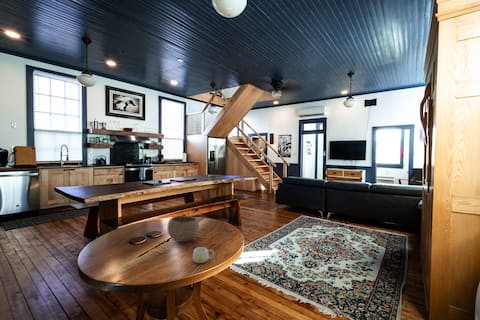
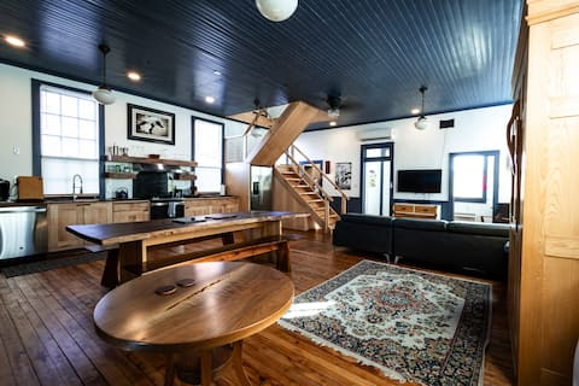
- bowl [166,215,200,243]
- mug [192,246,215,264]
